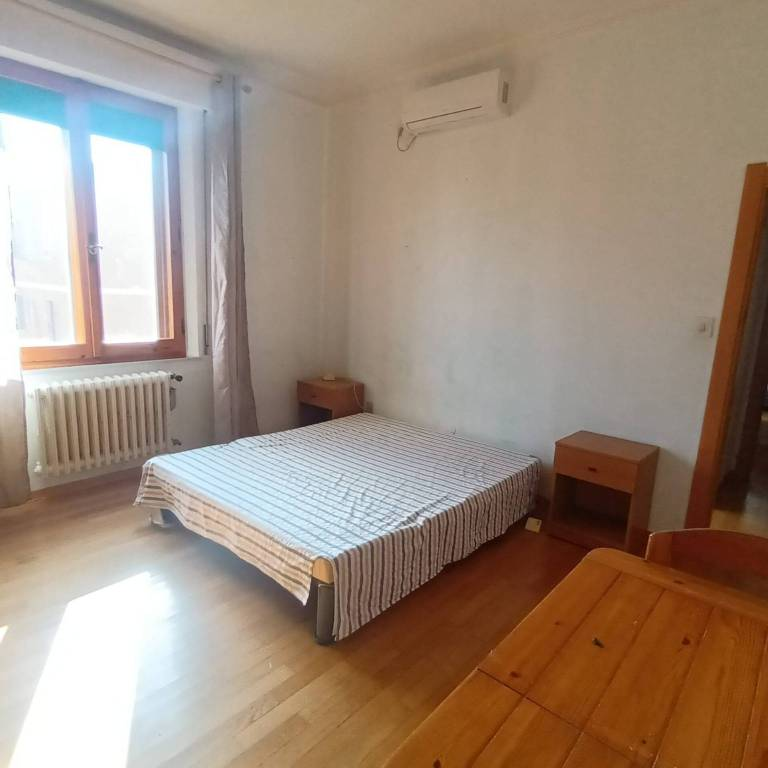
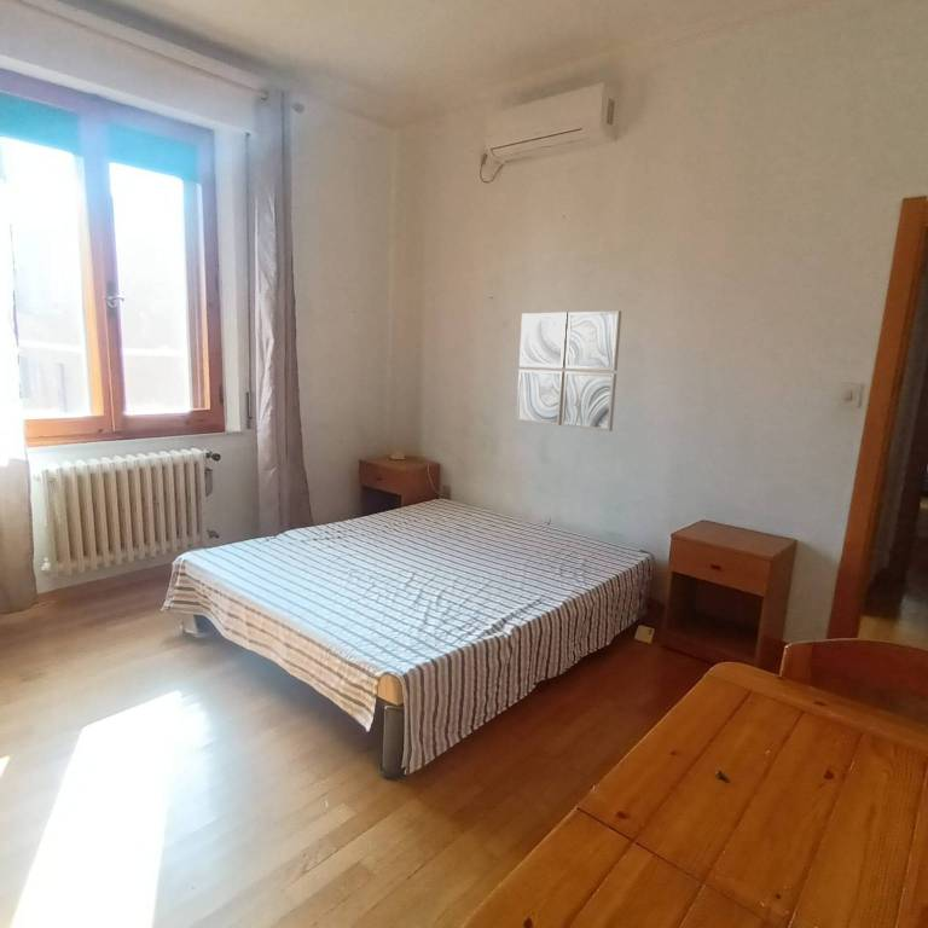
+ wall art [515,309,622,433]
